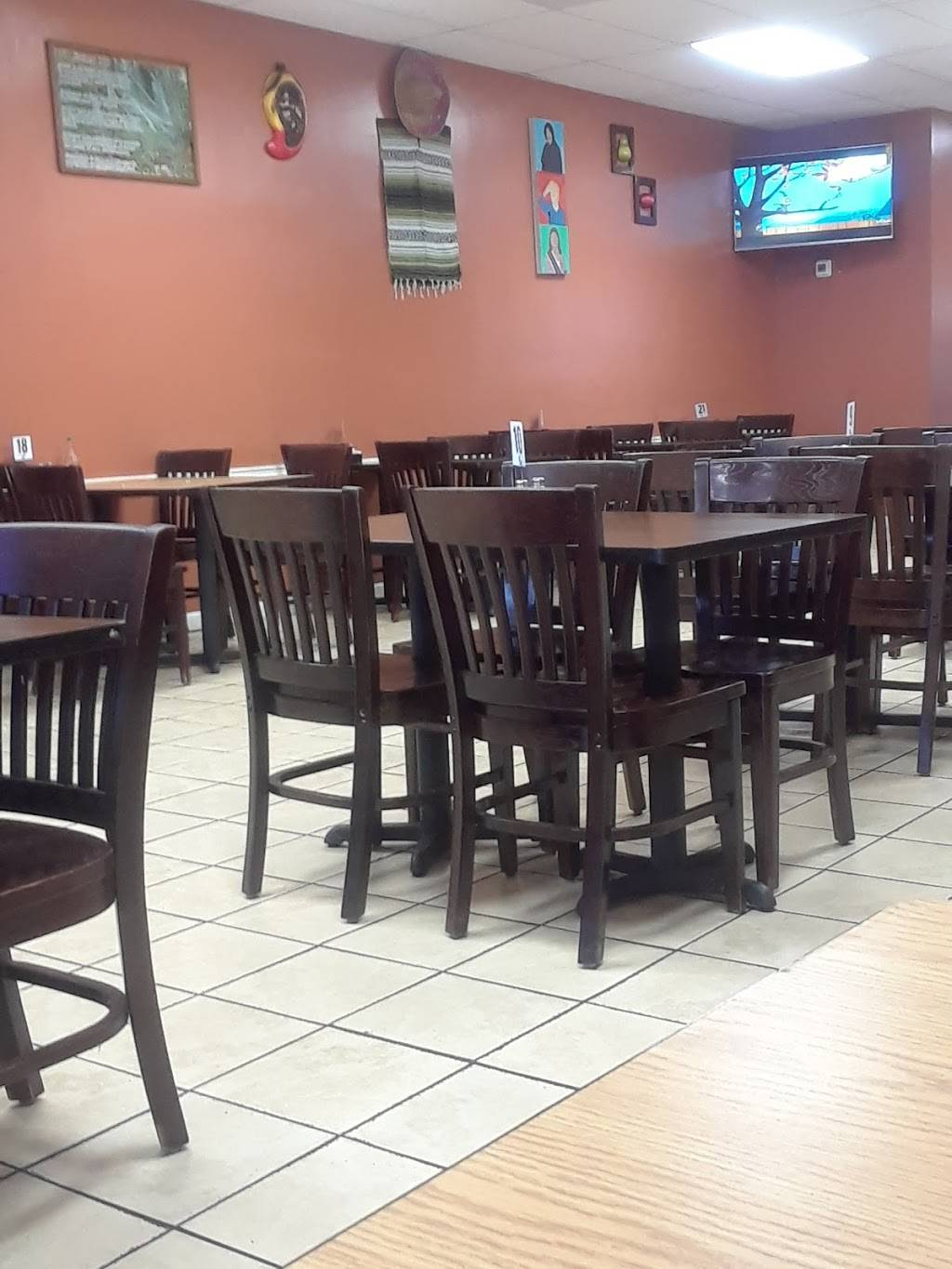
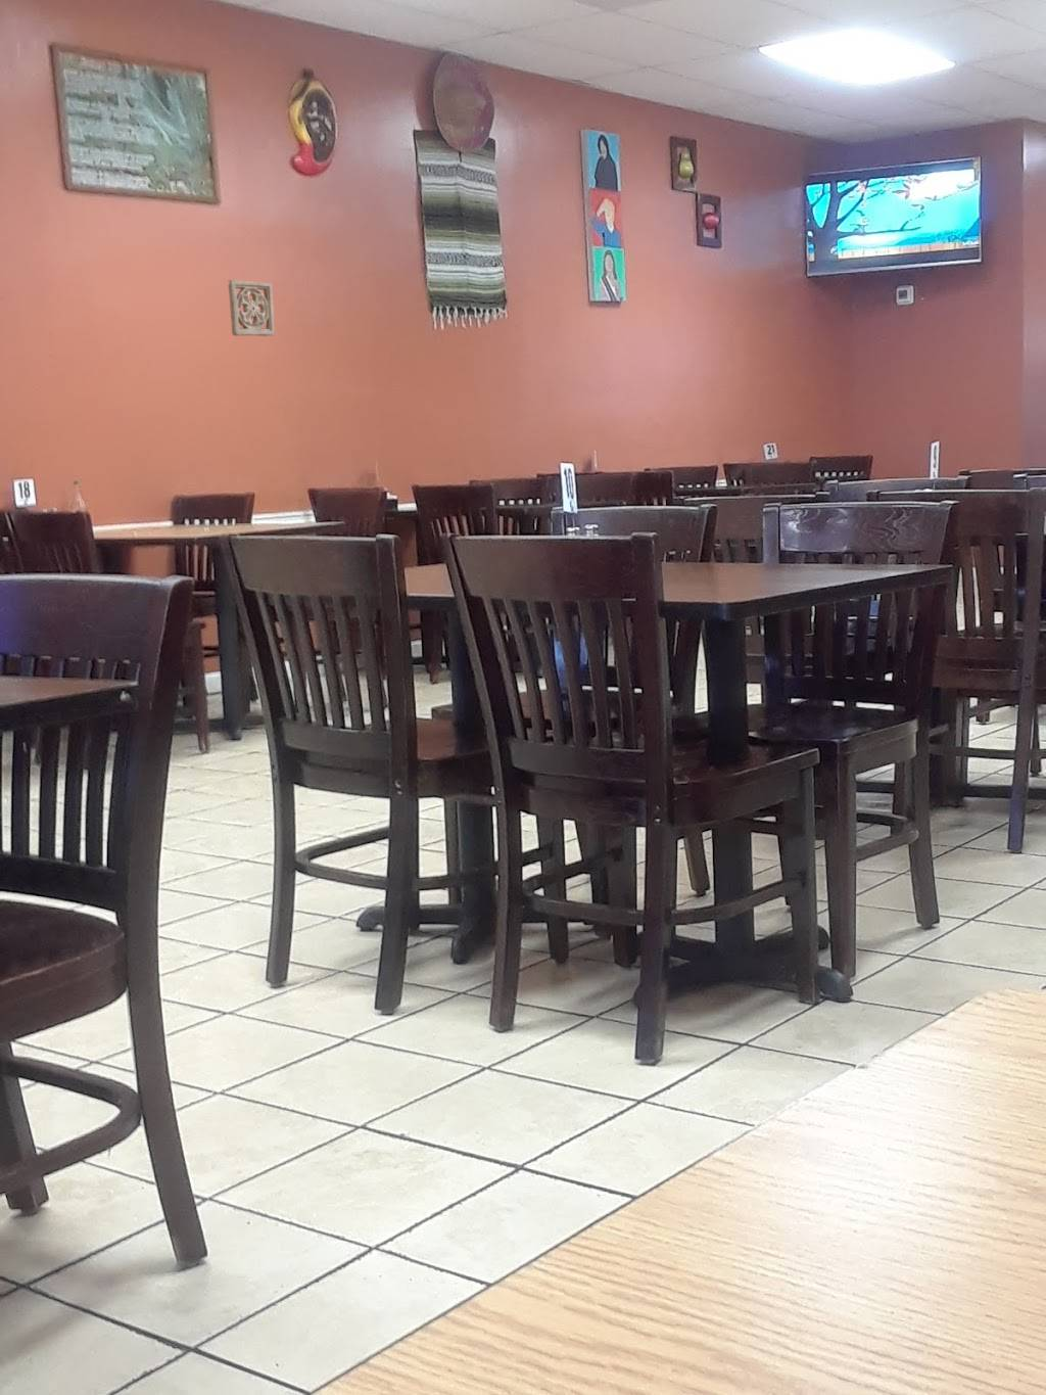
+ wall ornament [226,279,276,337]
